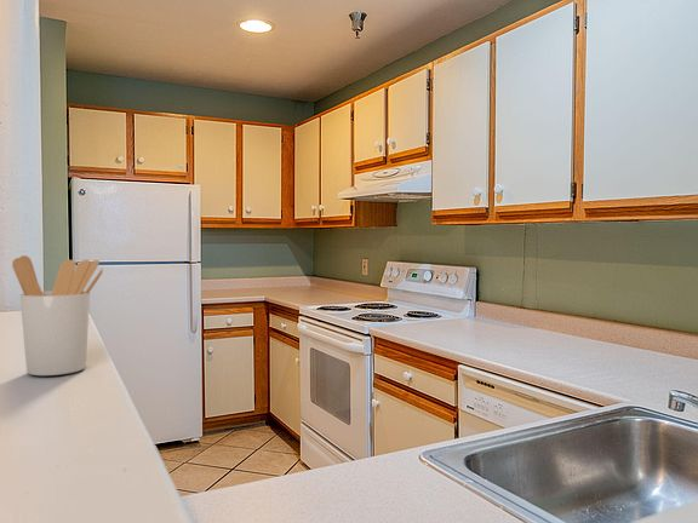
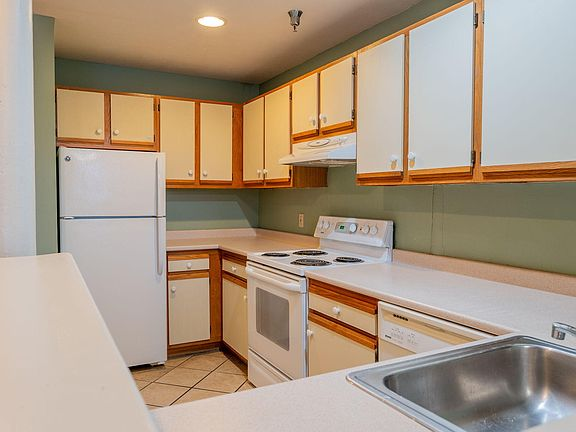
- utensil holder [11,254,104,377]
